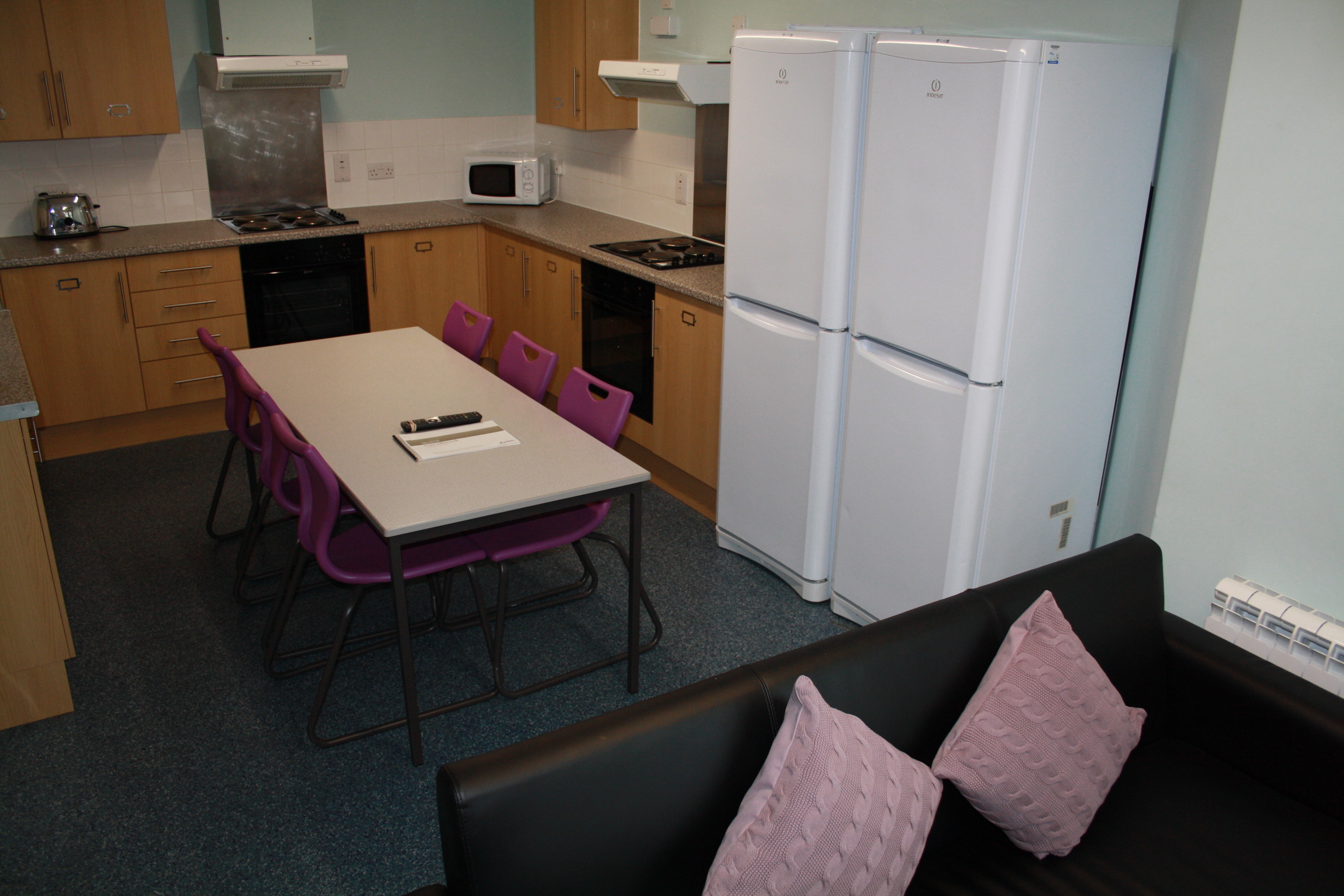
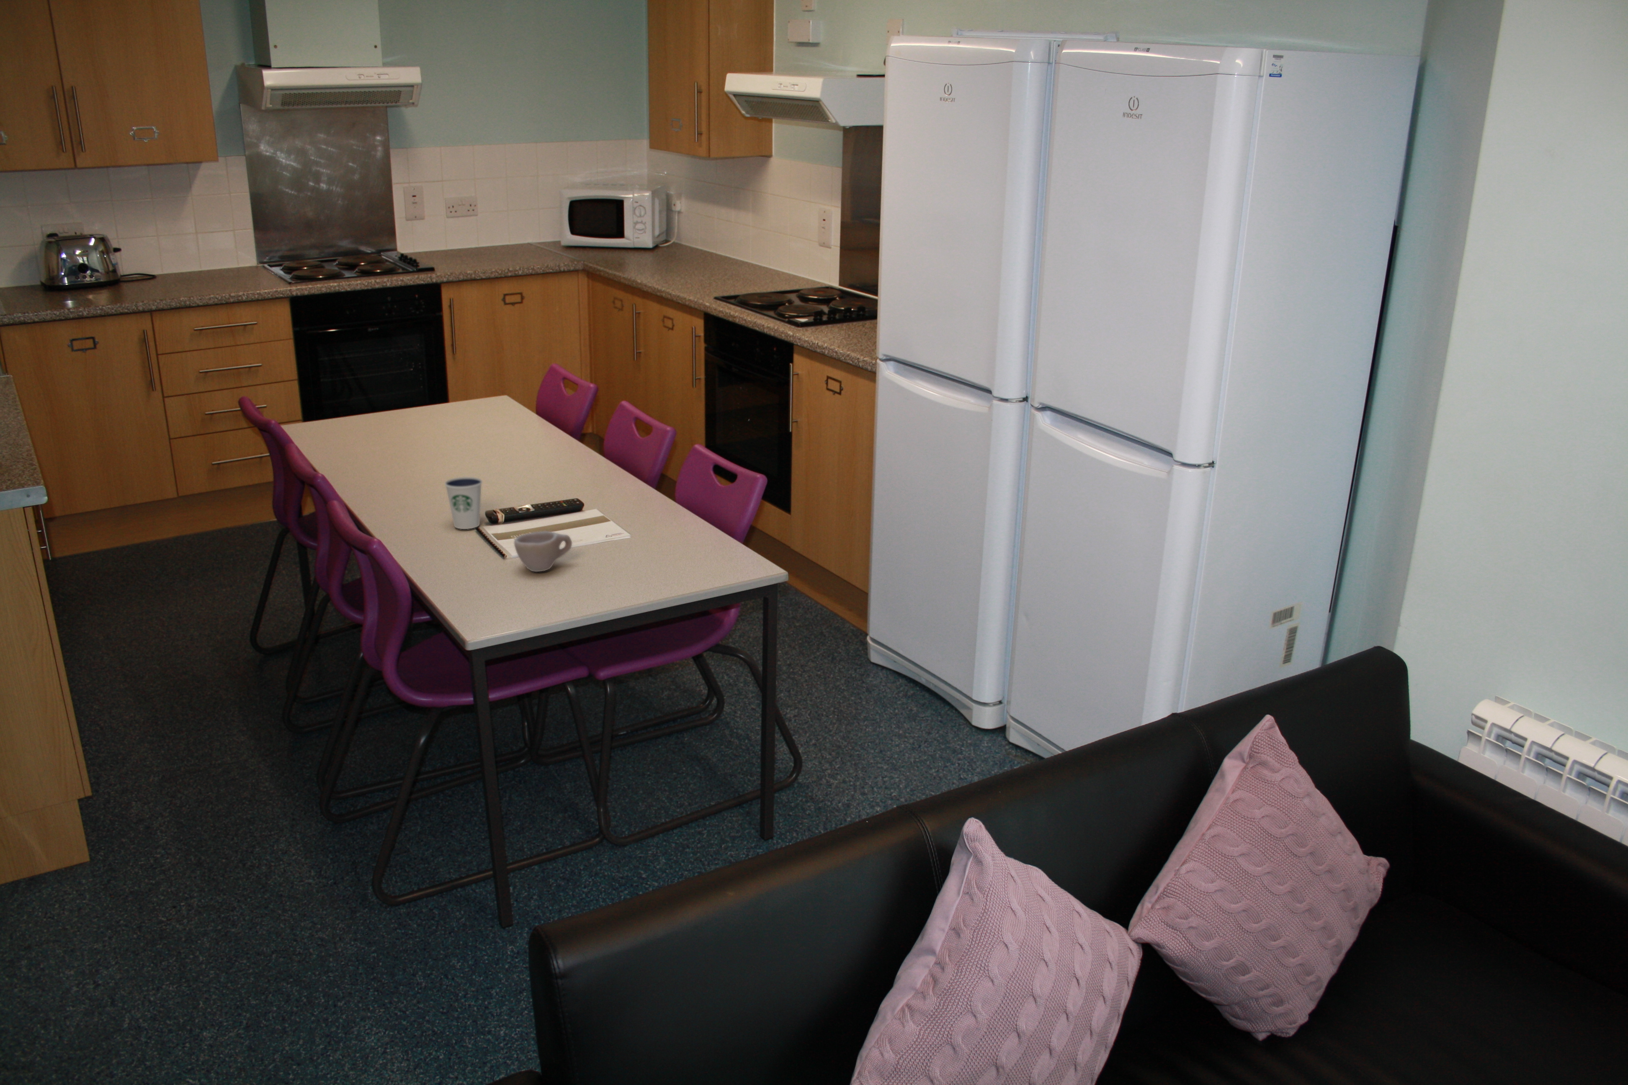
+ cup [514,530,573,573]
+ dixie cup [445,476,483,529]
